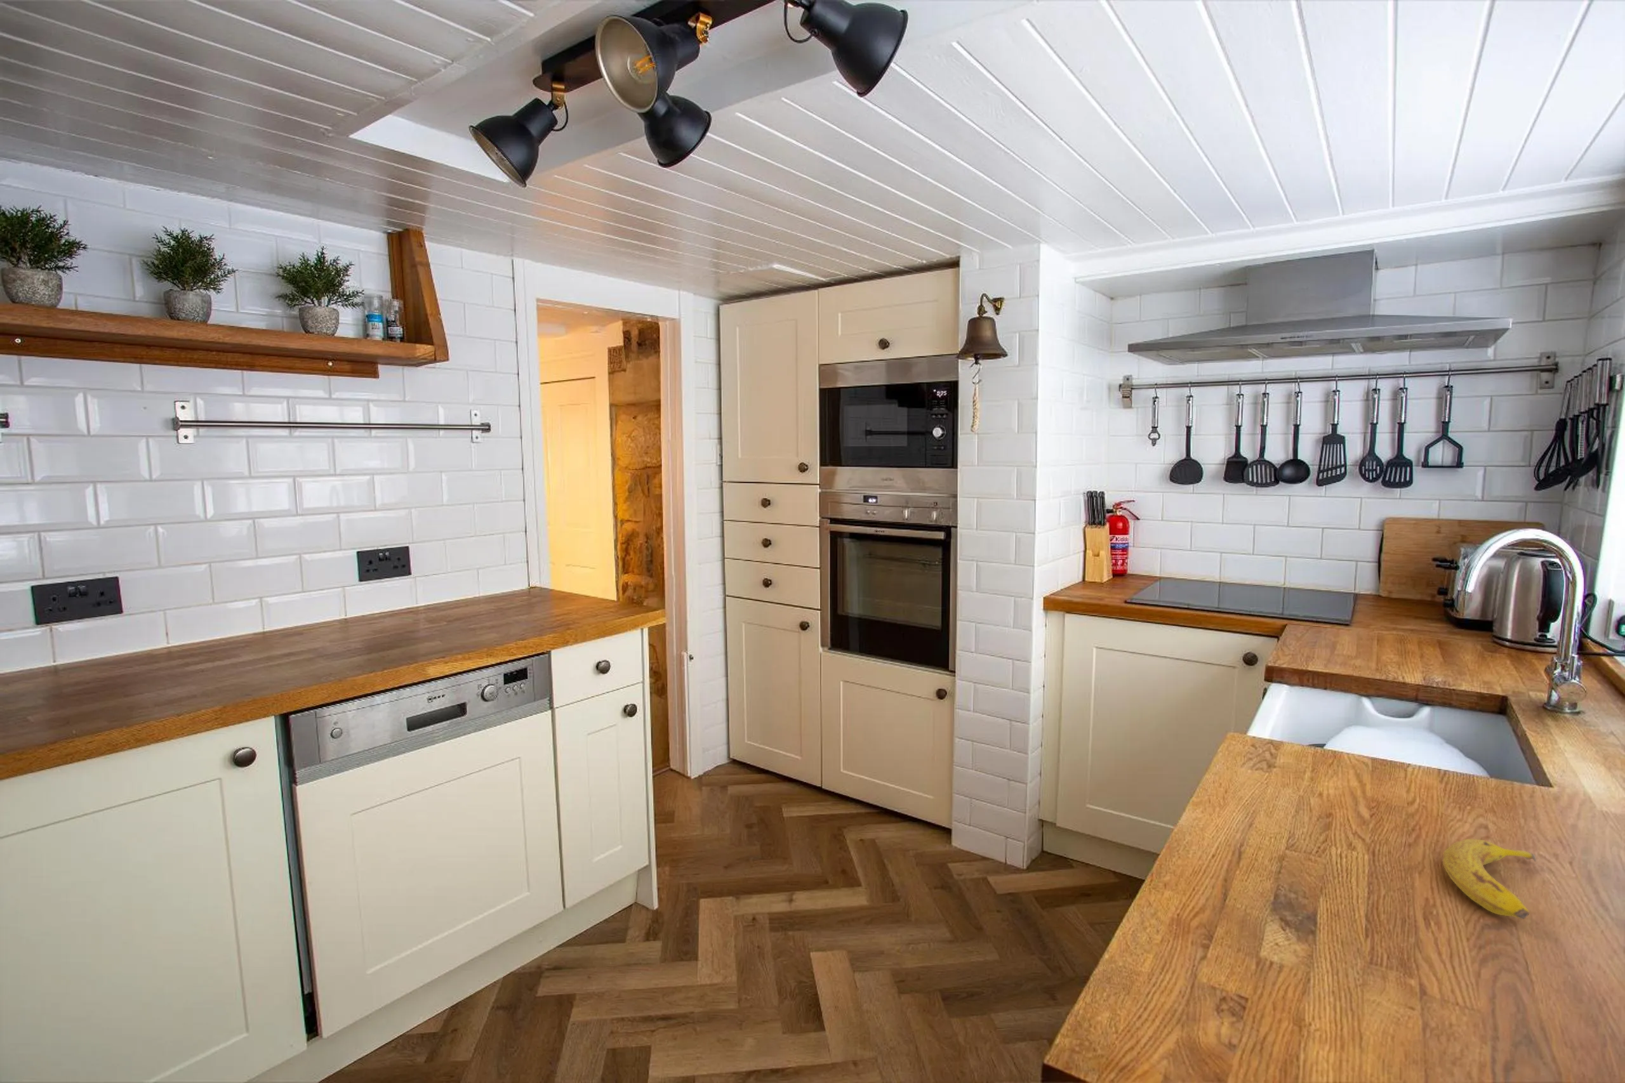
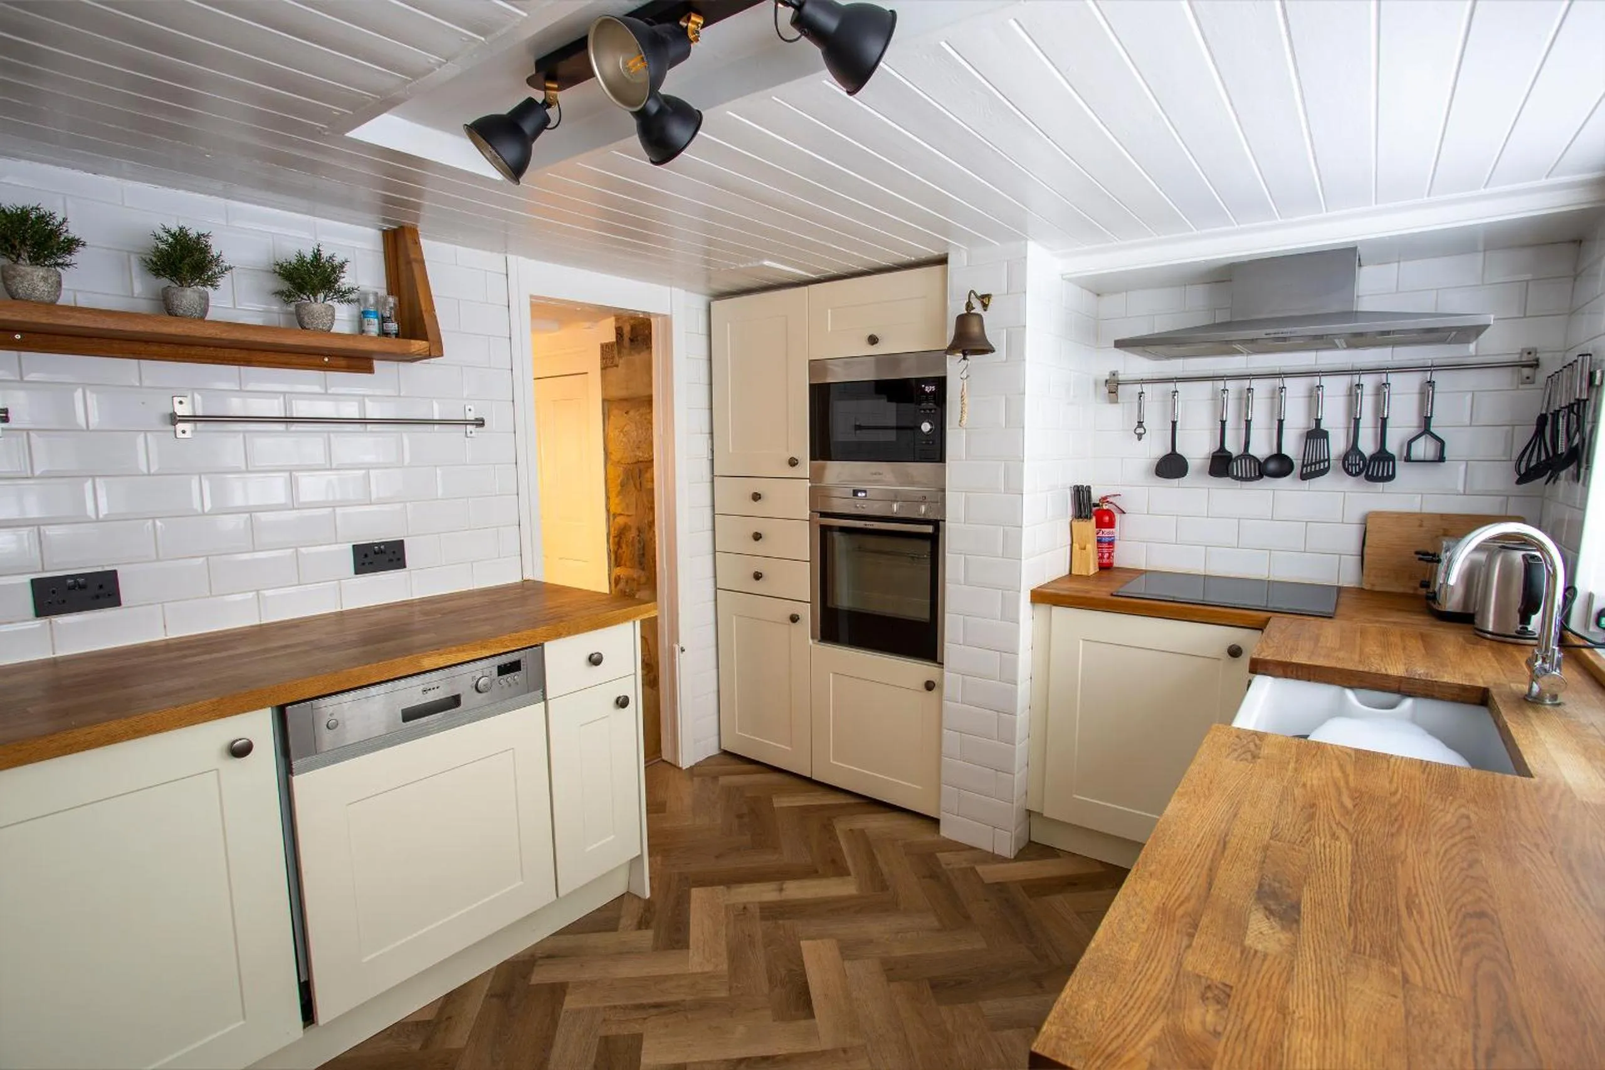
- fruit [1441,838,1537,920]
